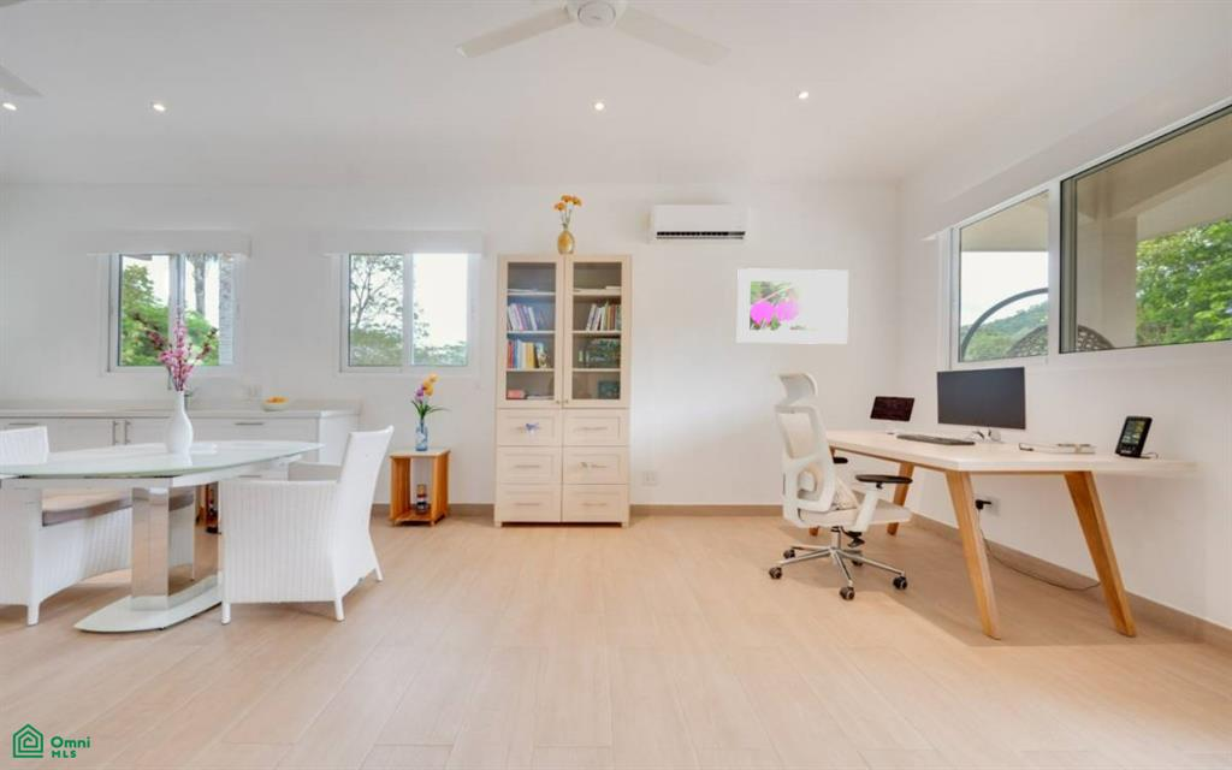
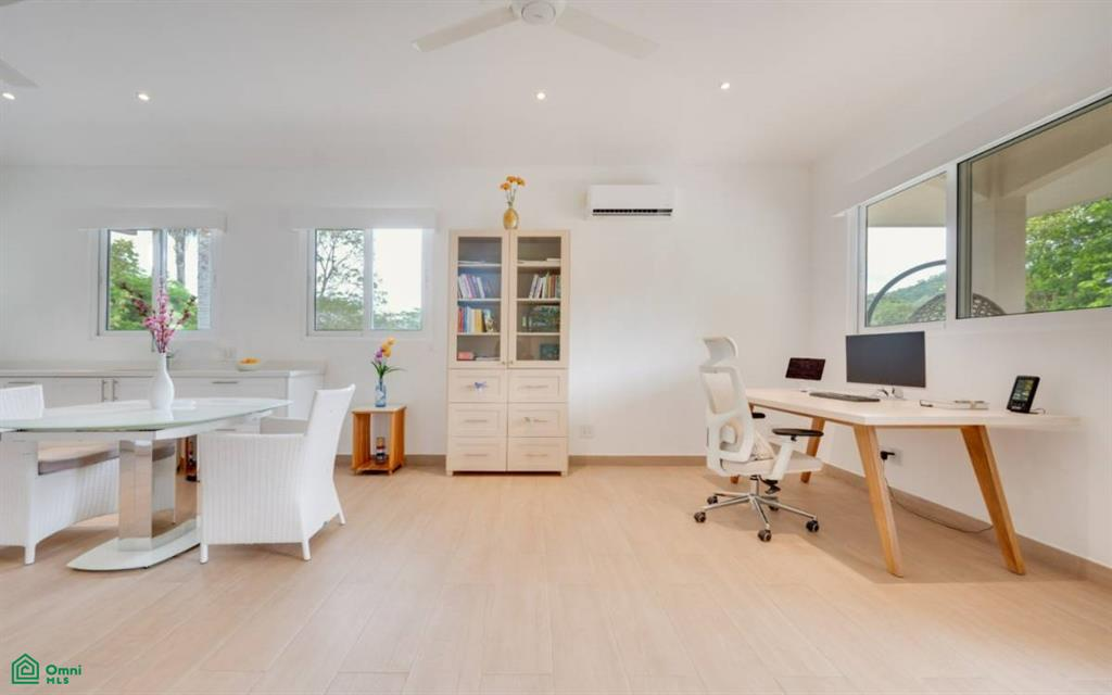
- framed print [736,267,849,345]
